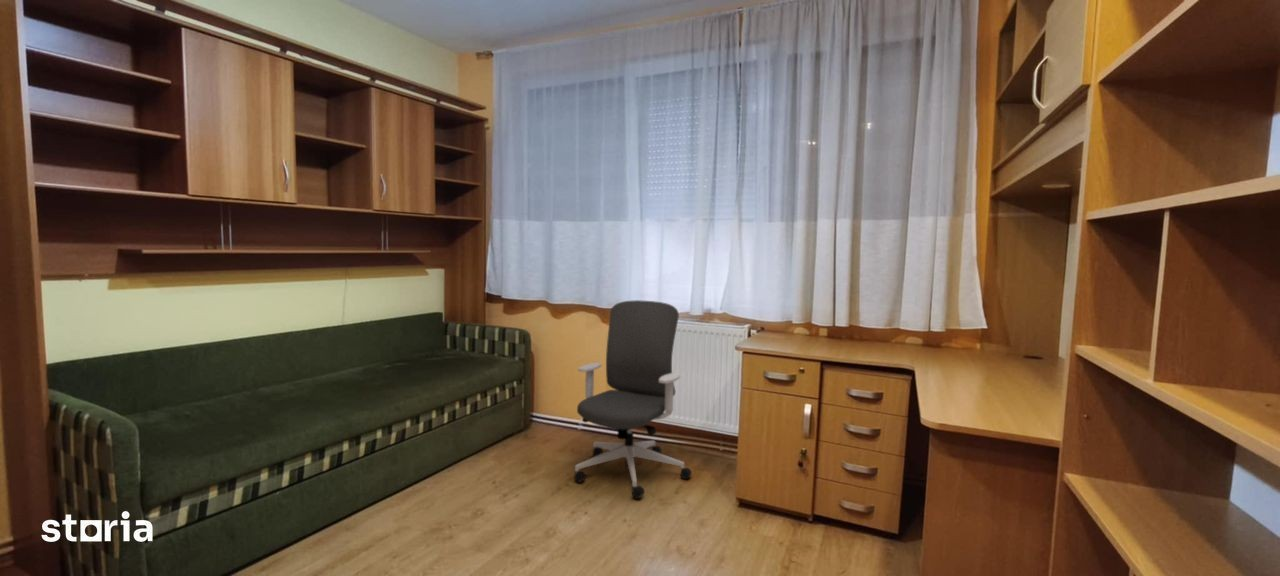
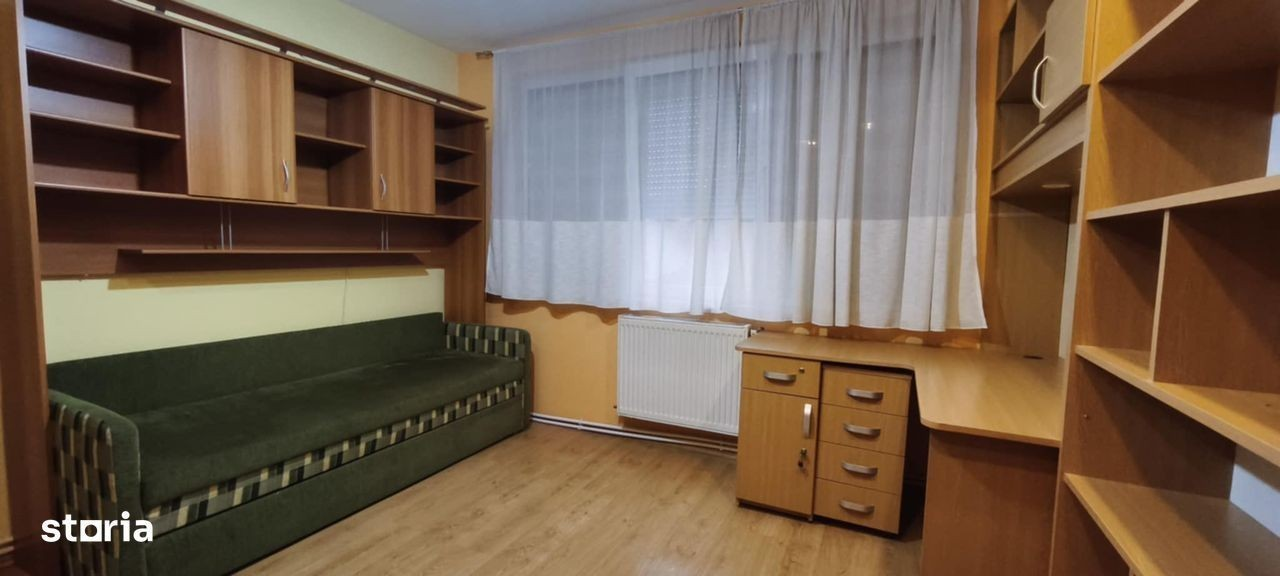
- office chair [573,299,693,500]
